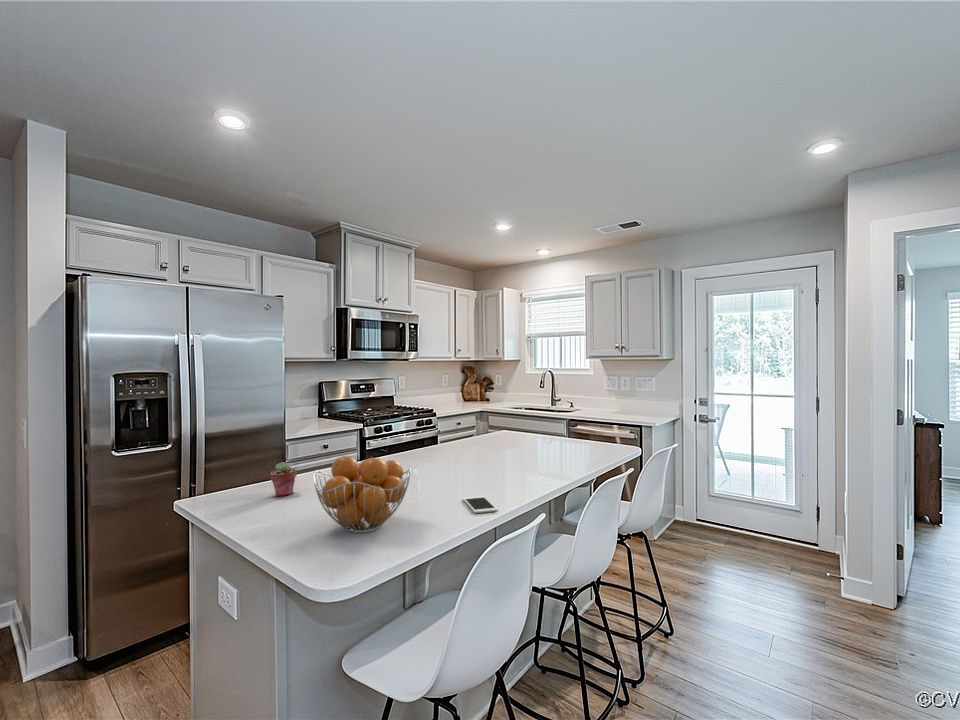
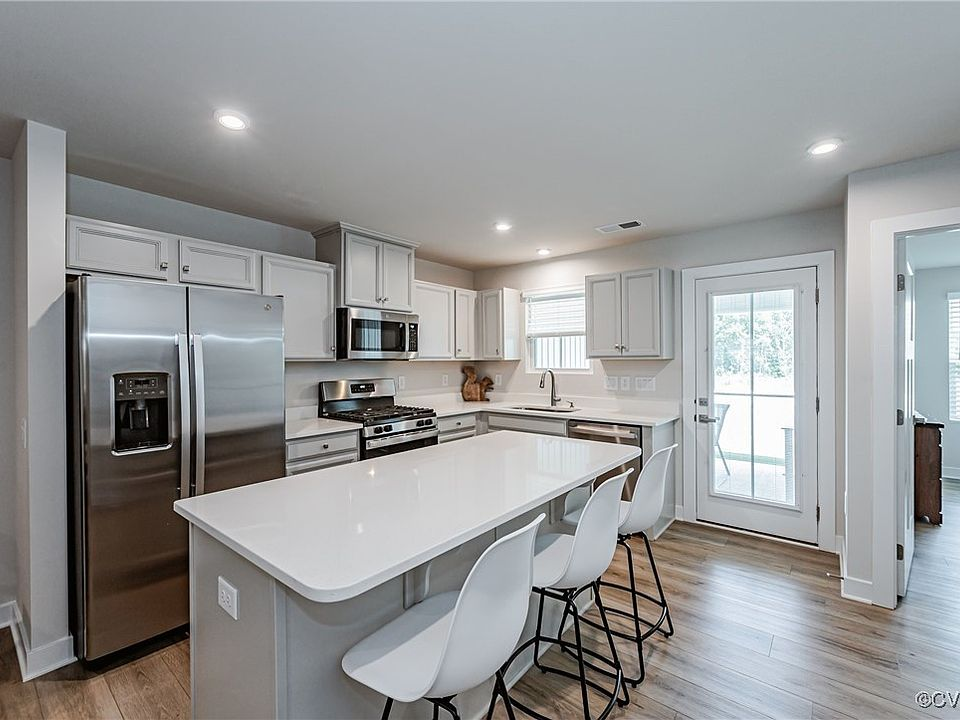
- potted succulent [269,461,297,497]
- fruit basket [312,455,412,534]
- cell phone [462,495,499,514]
